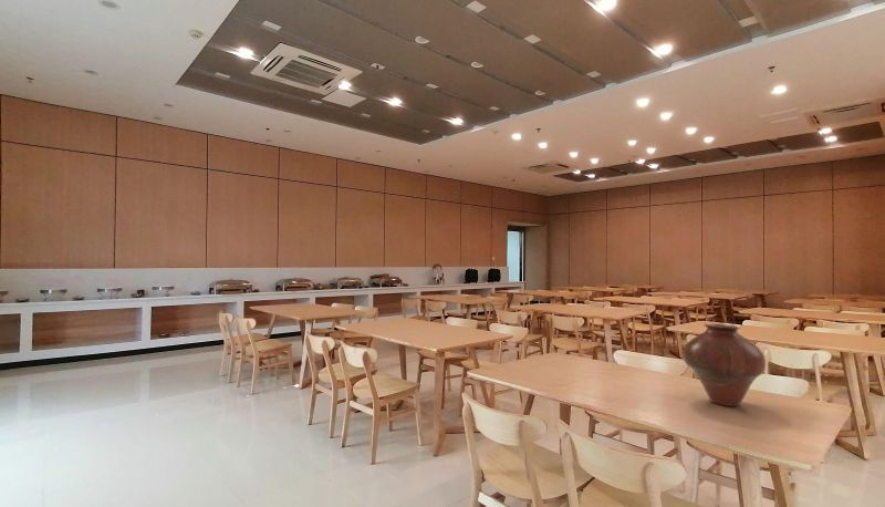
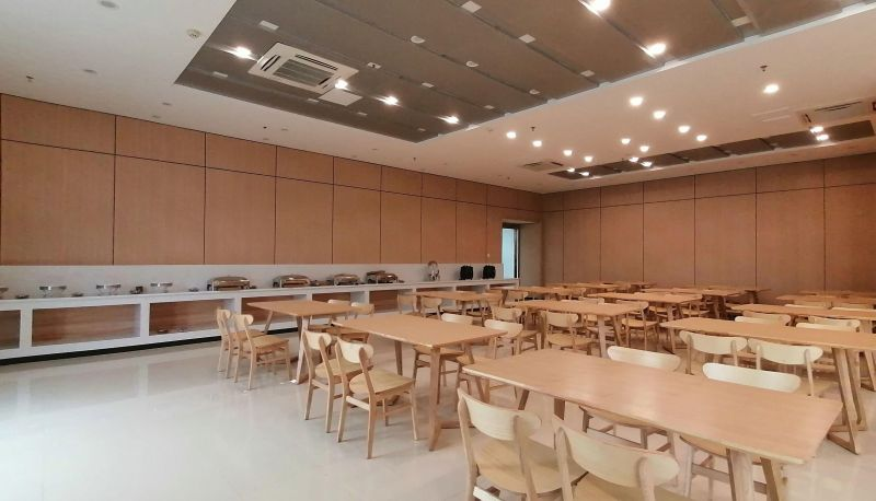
- vase [681,322,767,407]
